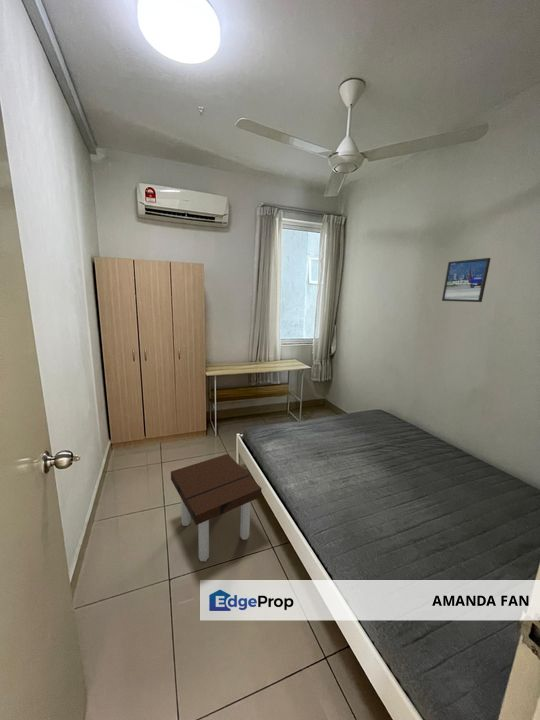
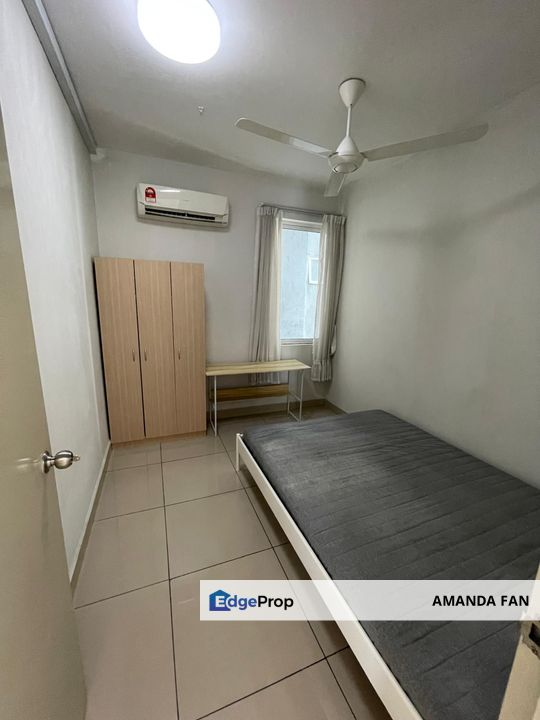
- side table [170,453,263,562]
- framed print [441,257,492,303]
